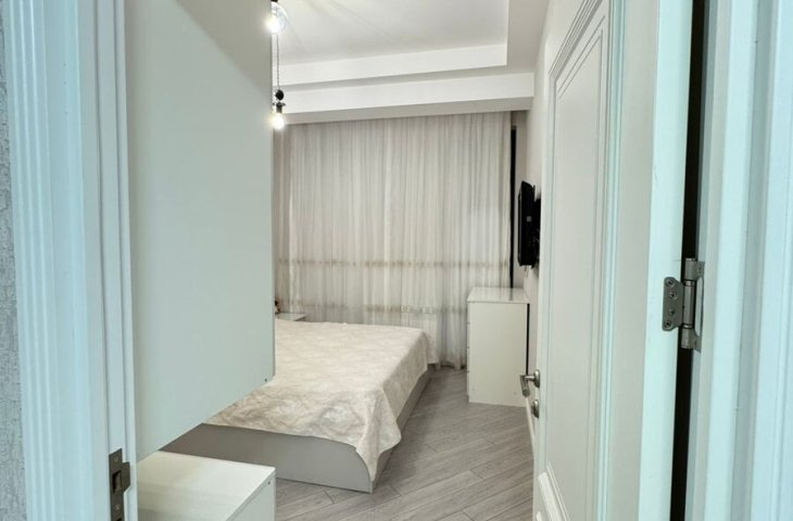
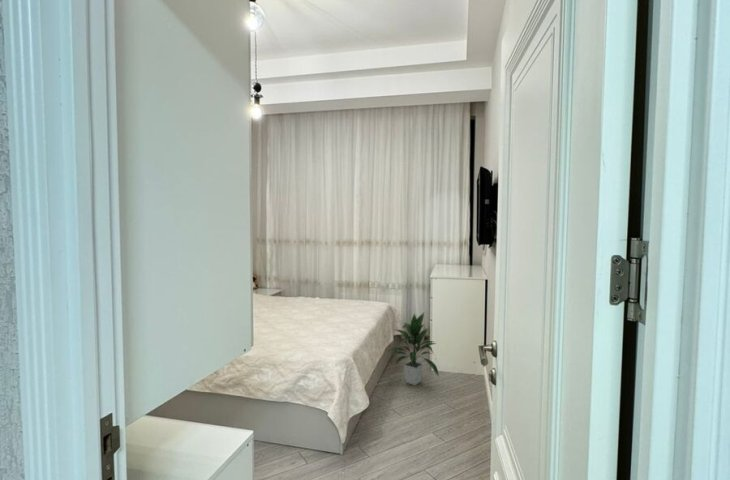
+ indoor plant [388,312,440,386]
